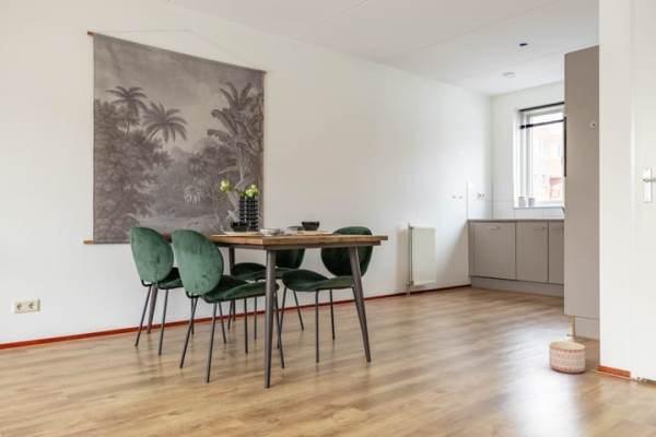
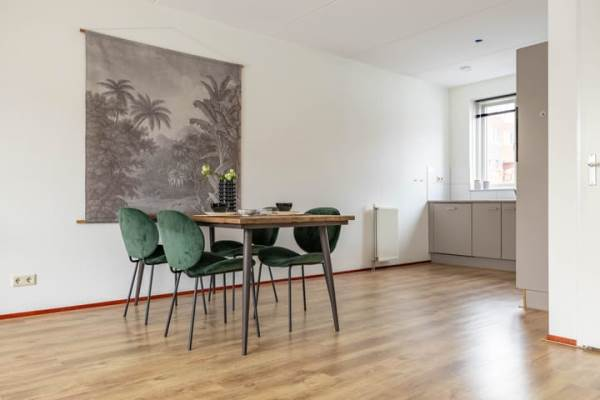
- planter [548,340,586,375]
